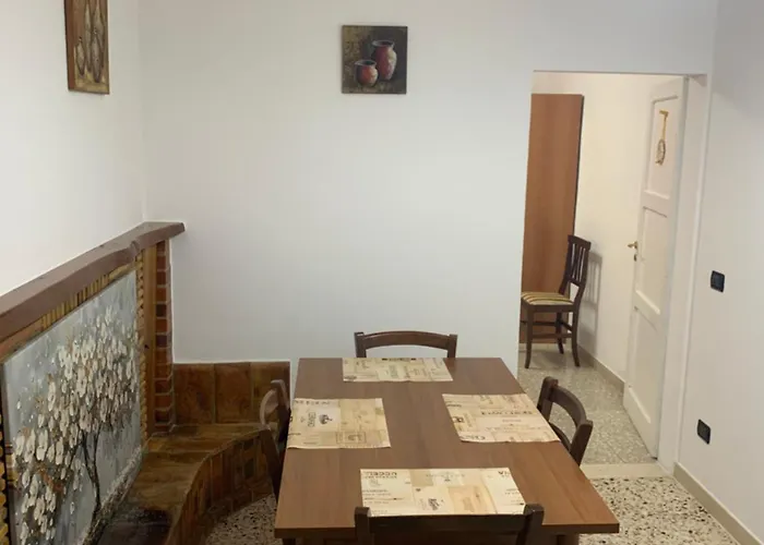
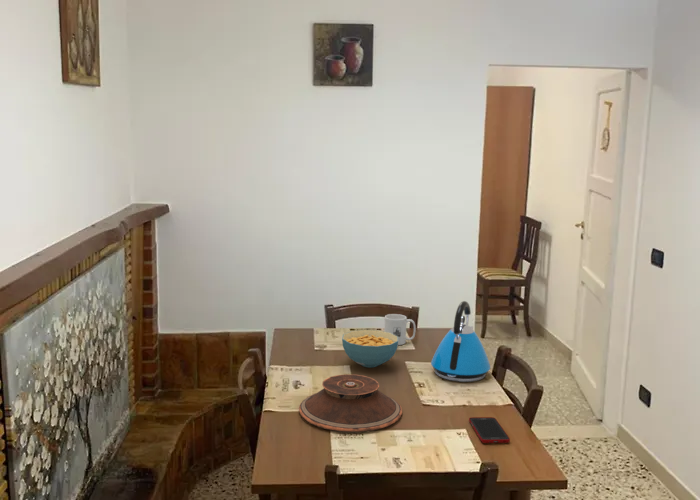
+ plate [298,373,403,433]
+ mug [383,313,417,346]
+ cell phone [468,416,511,444]
+ cereal bowl [341,329,399,368]
+ kettle [430,300,491,383]
